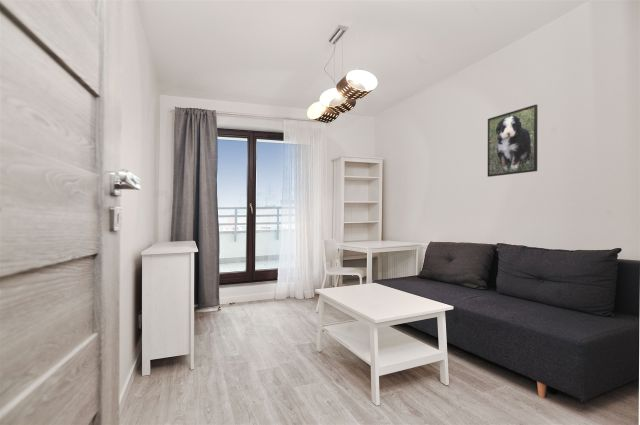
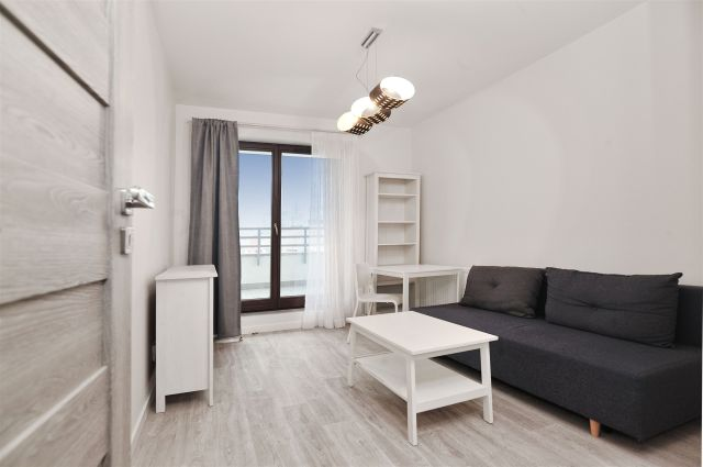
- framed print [487,103,539,178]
